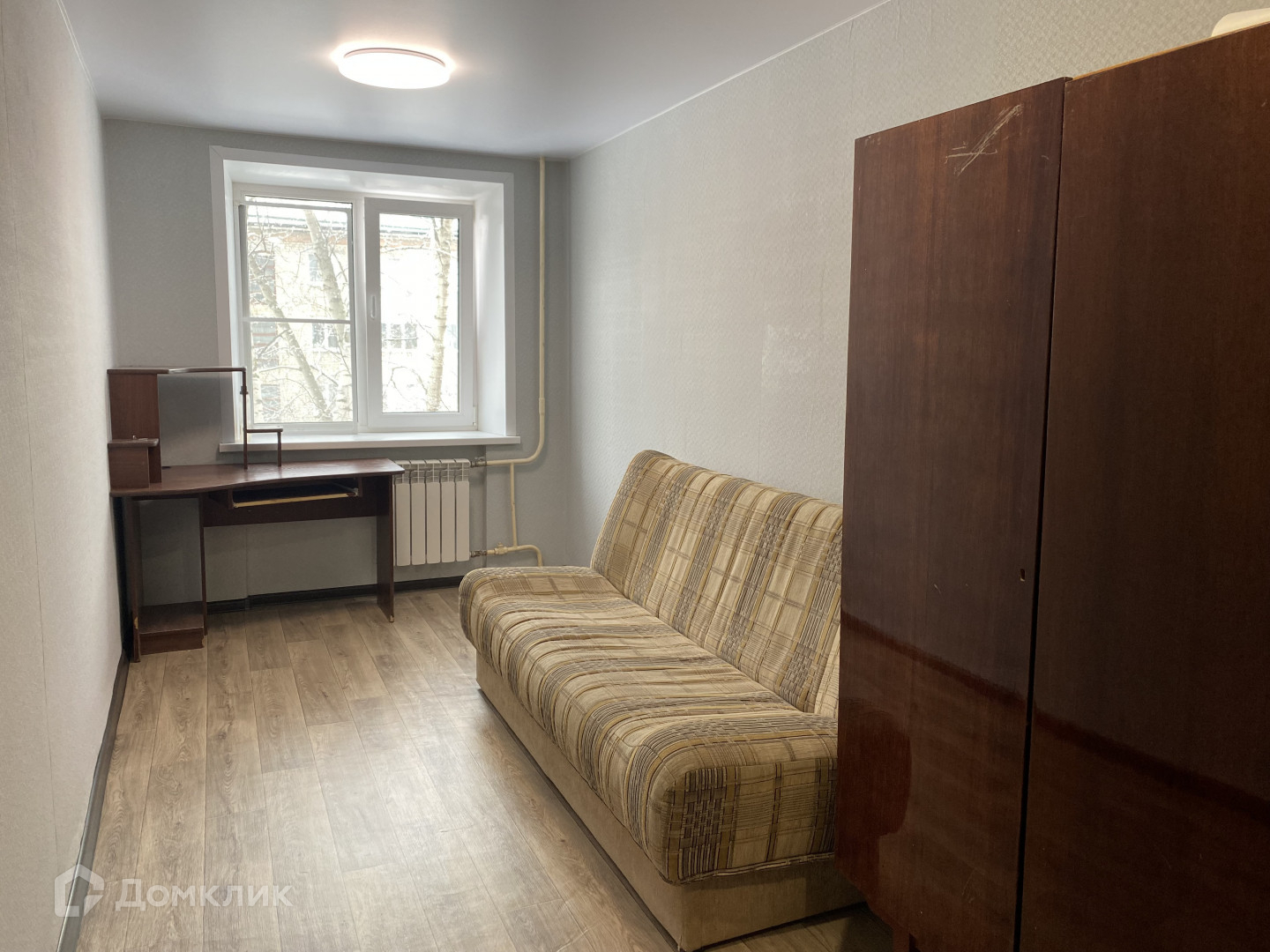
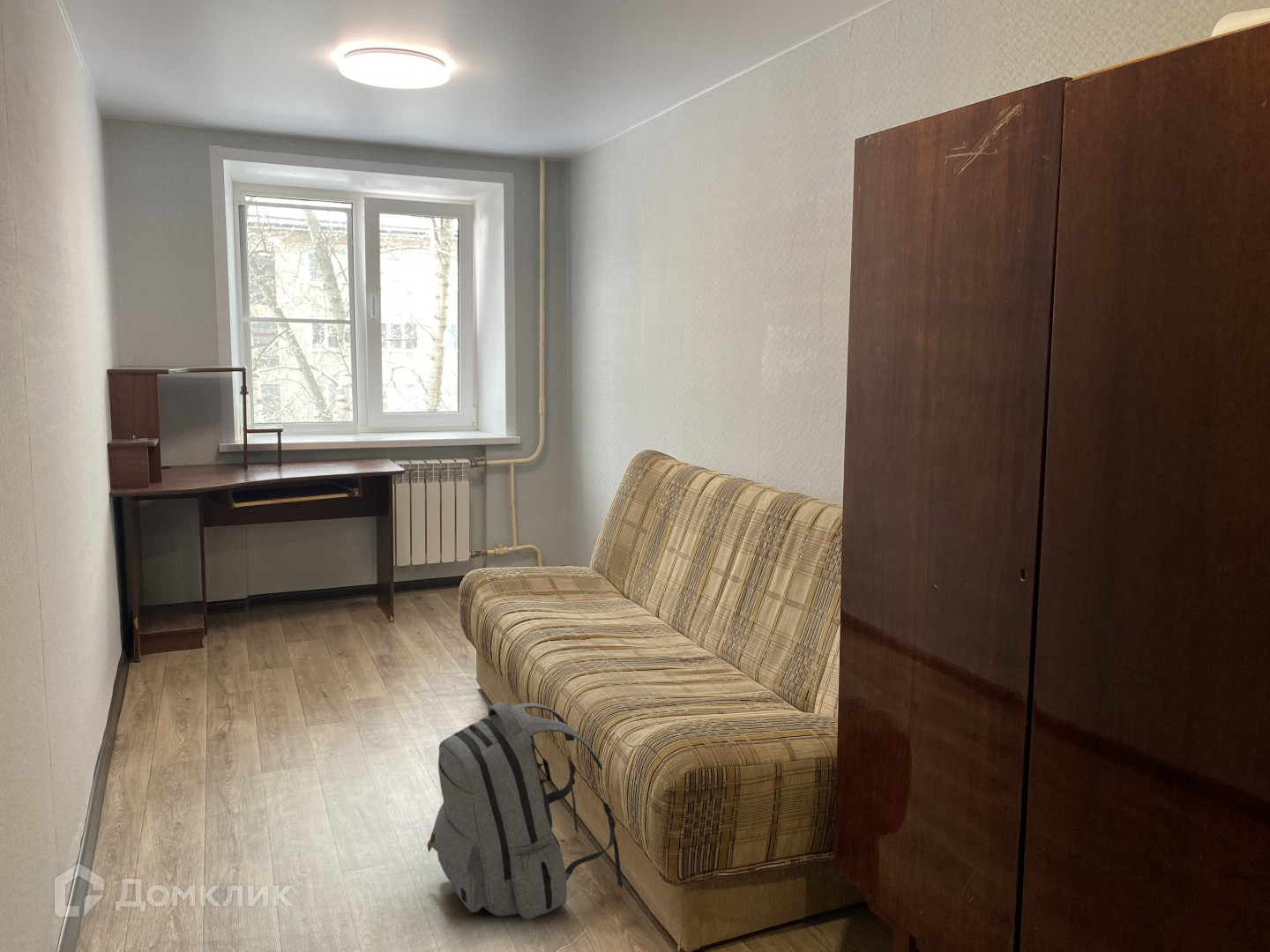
+ backpack [426,701,624,920]
